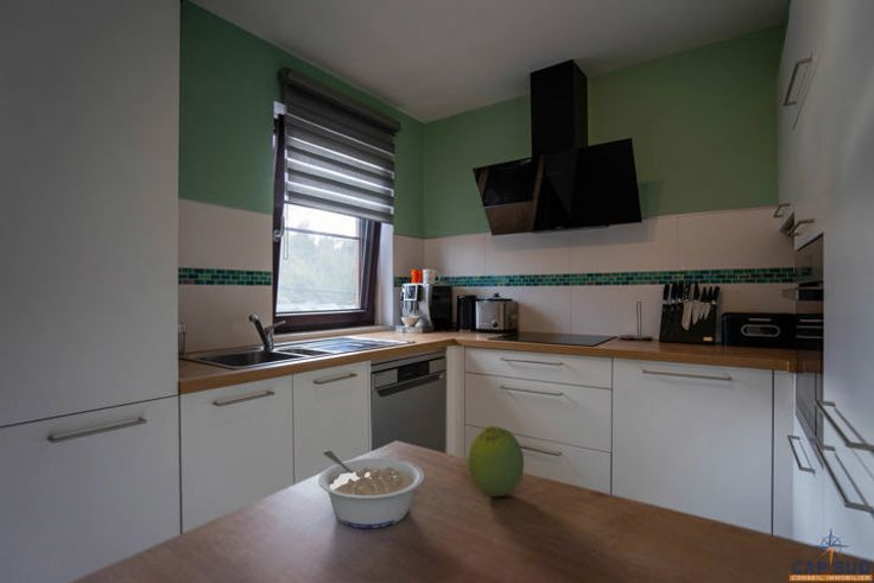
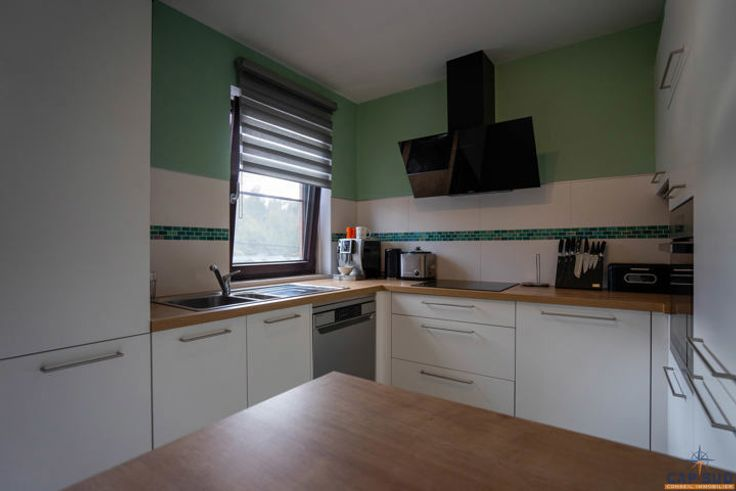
- fruit [468,424,525,498]
- legume [317,449,425,530]
